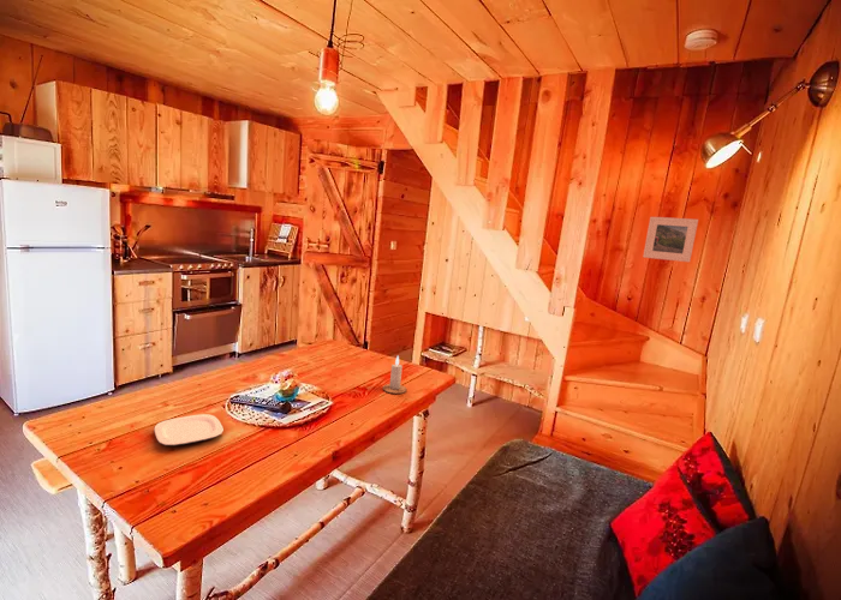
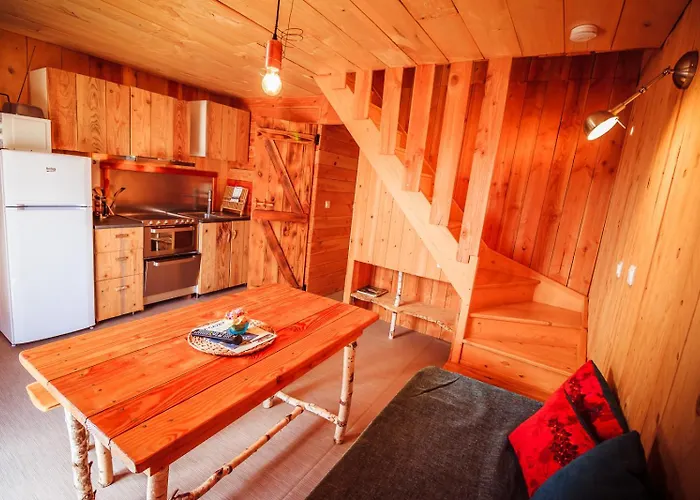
- candle [382,354,407,395]
- plate [154,413,225,446]
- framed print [642,216,699,263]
